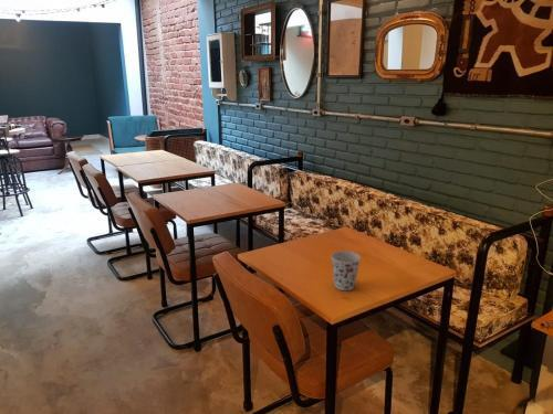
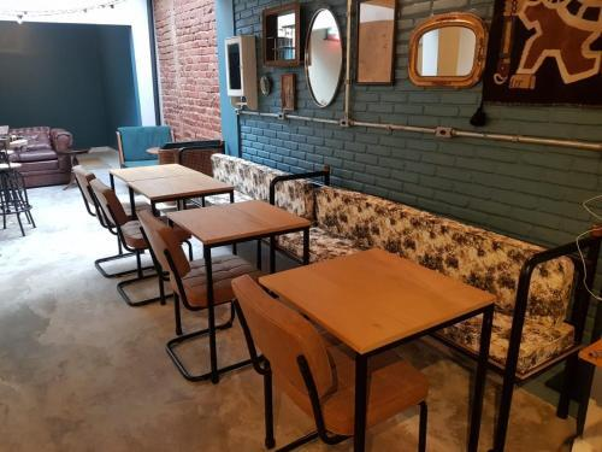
- cup [330,250,362,291]
